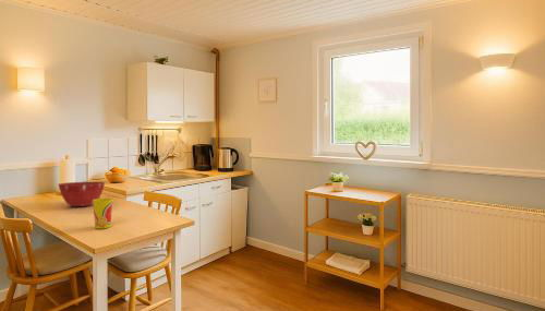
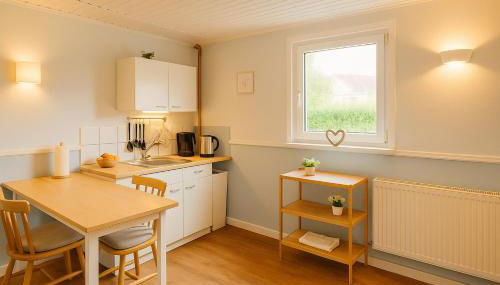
- mixing bowl [57,180,106,207]
- cup [93,198,113,229]
